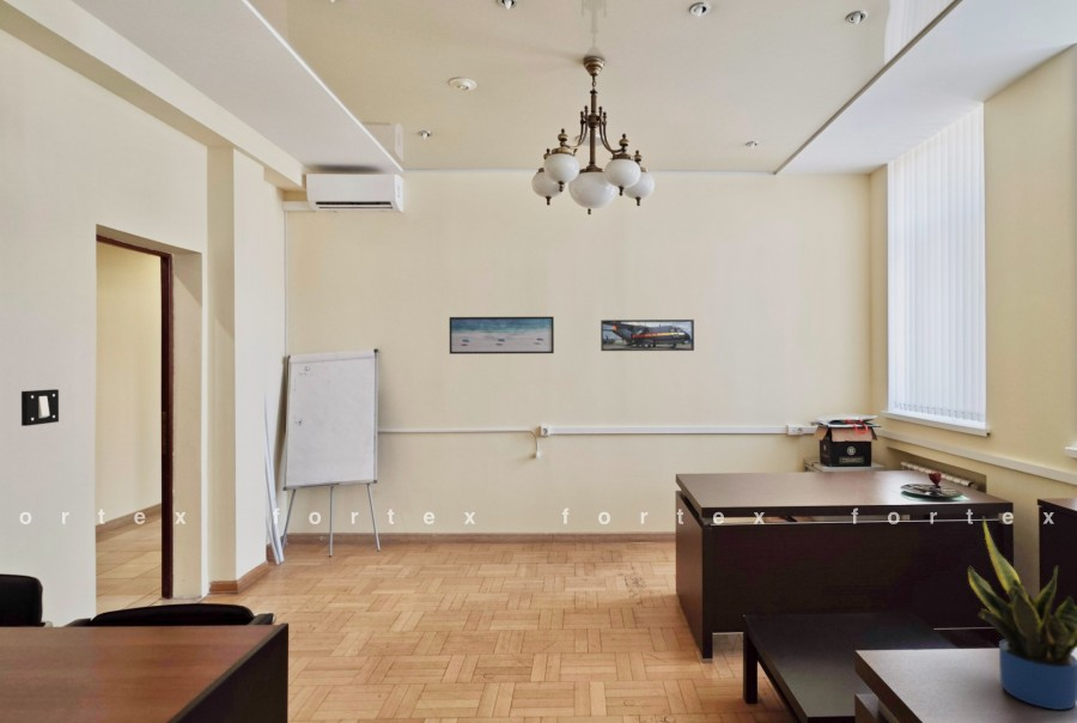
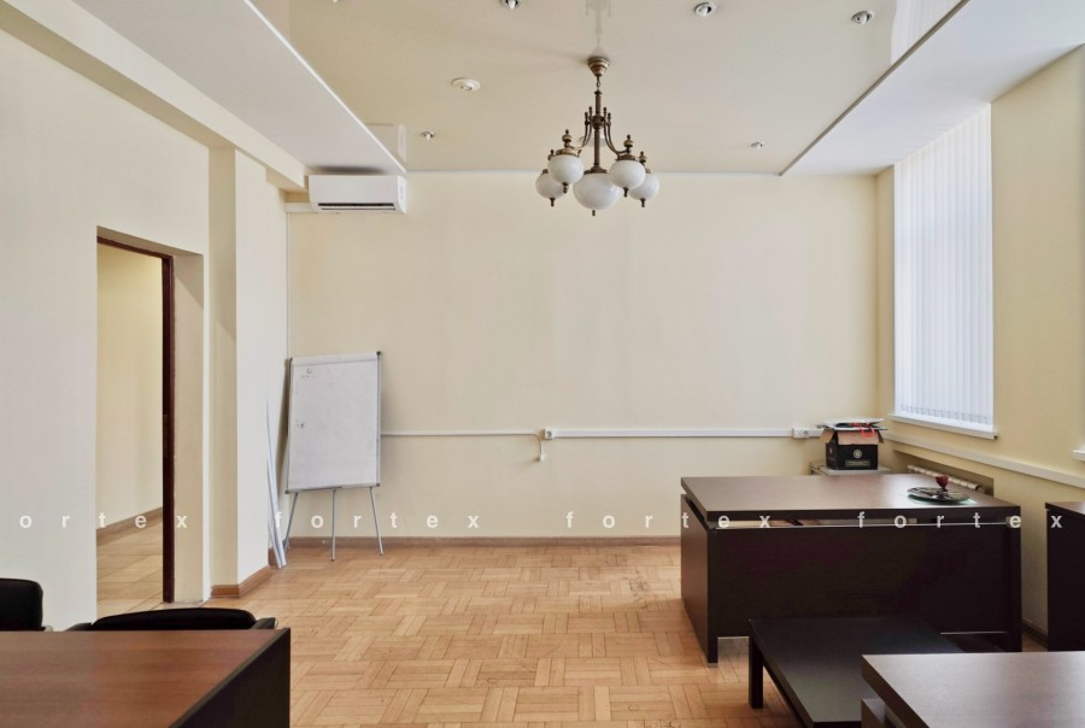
- light switch [20,388,60,427]
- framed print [600,318,695,352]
- potted plant [967,516,1077,711]
- wall art [449,316,555,356]
